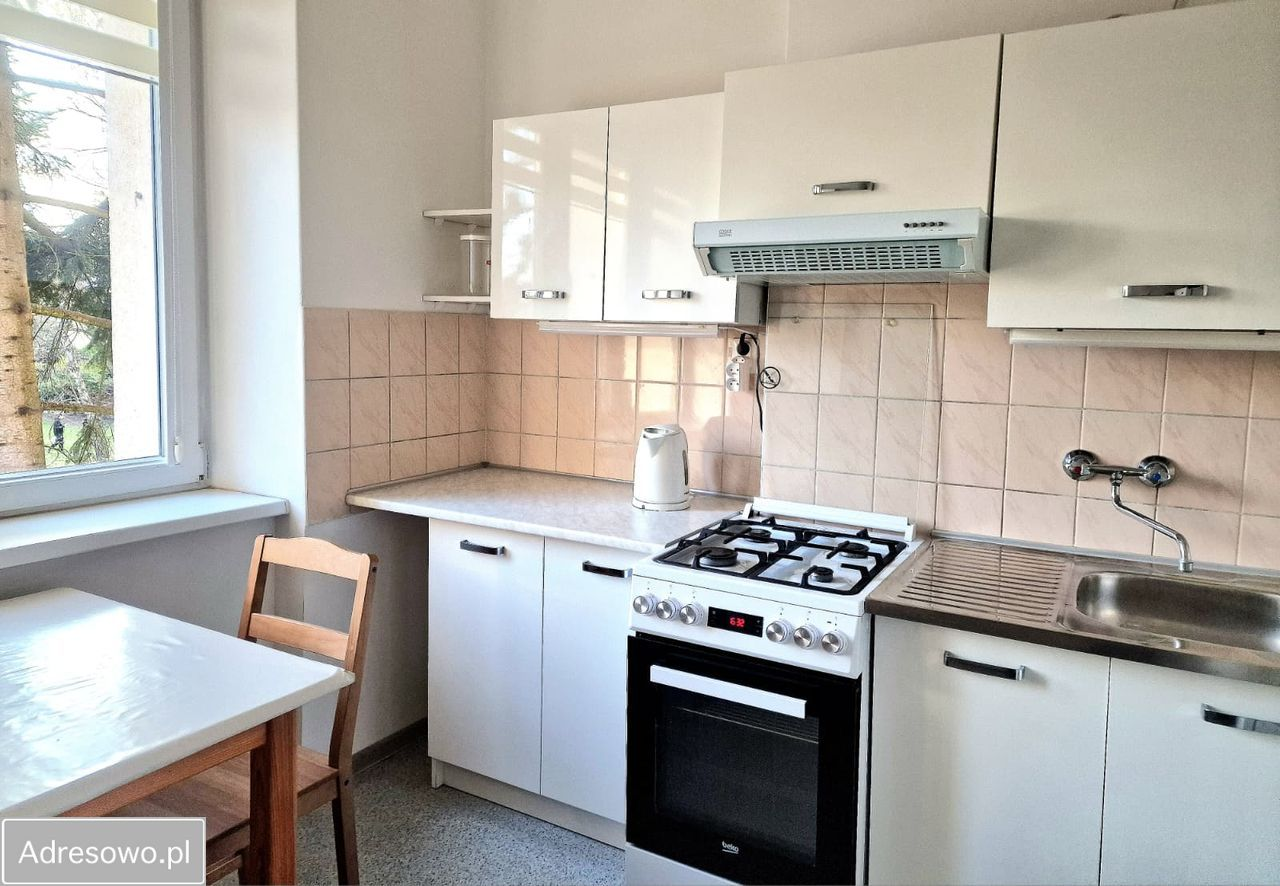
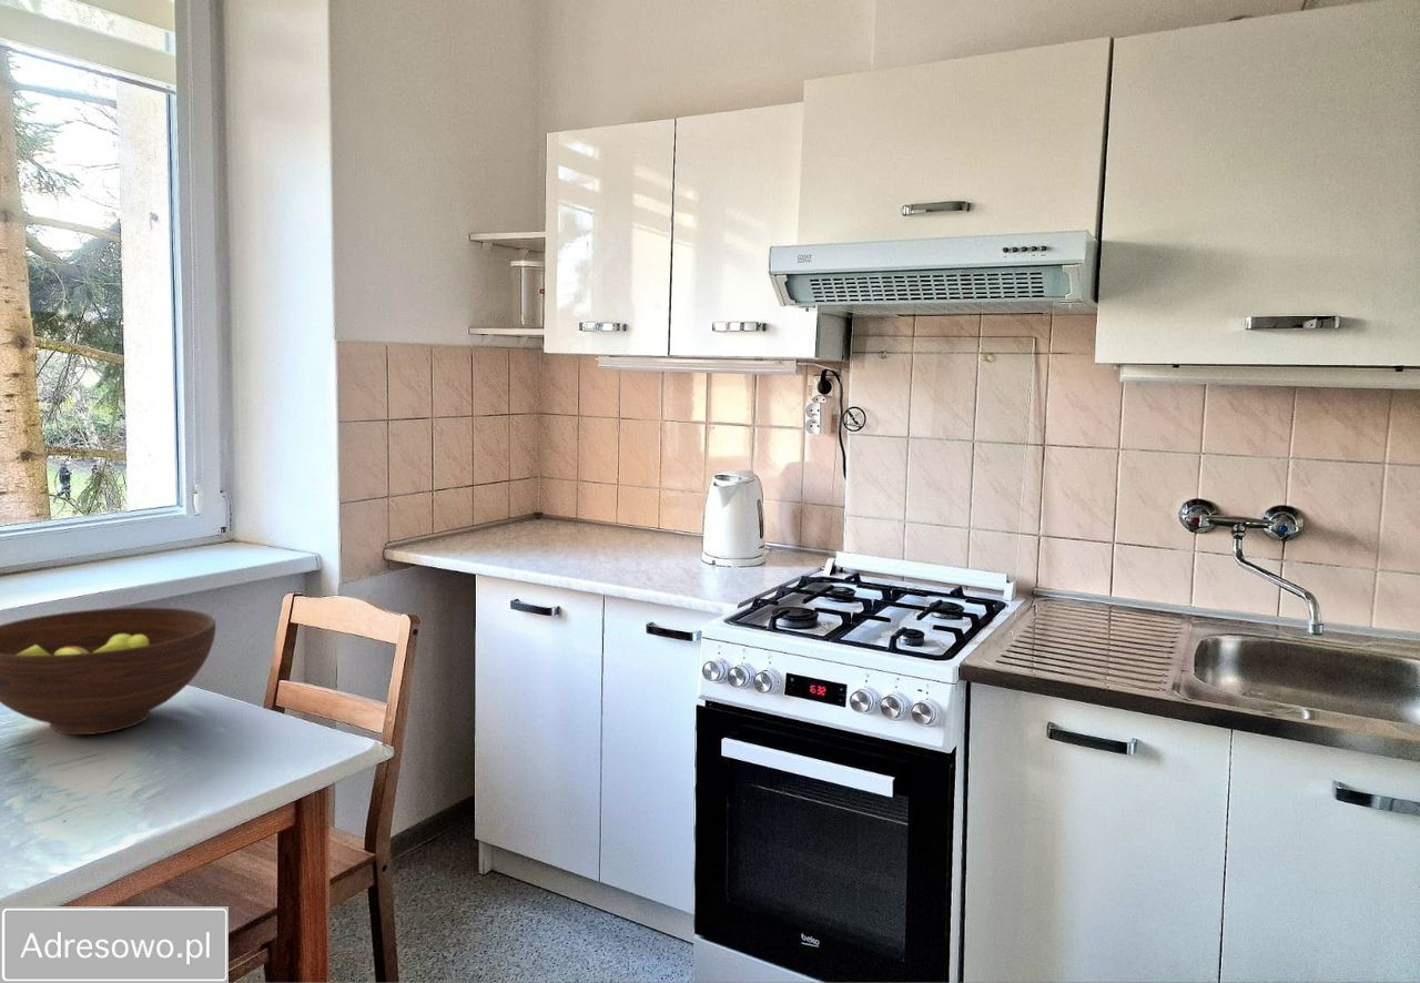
+ fruit bowl [0,606,217,736]
